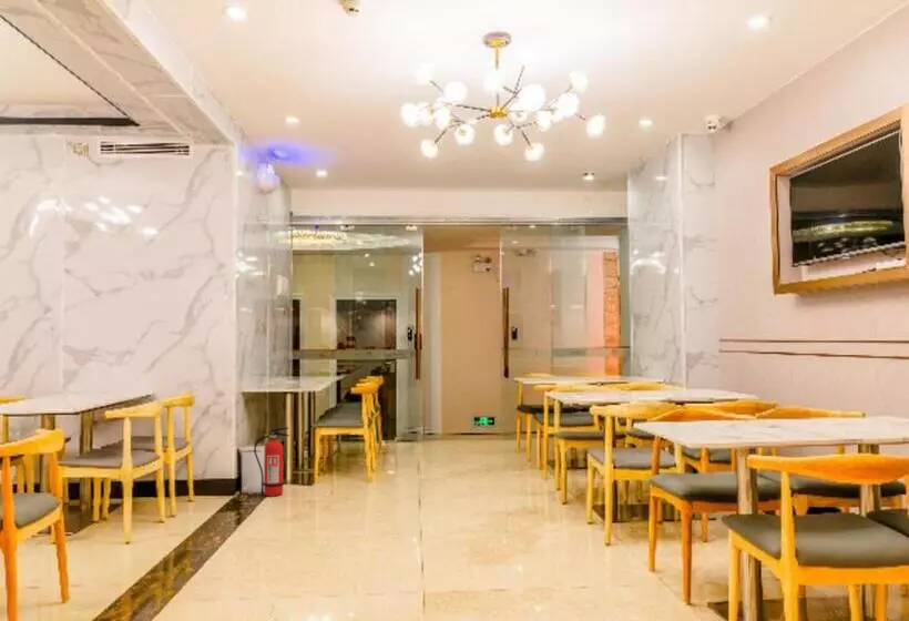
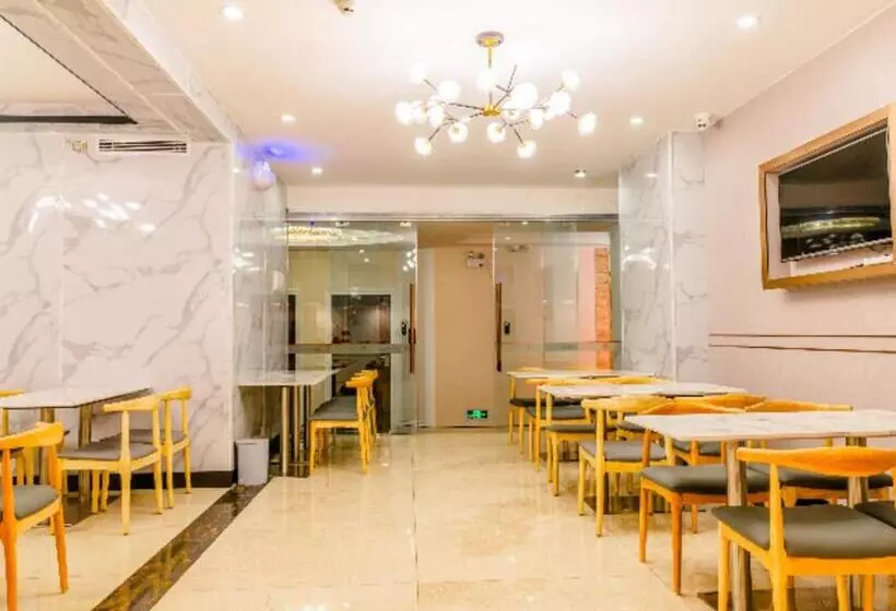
- fire extinguisher [253,426,290,498]
